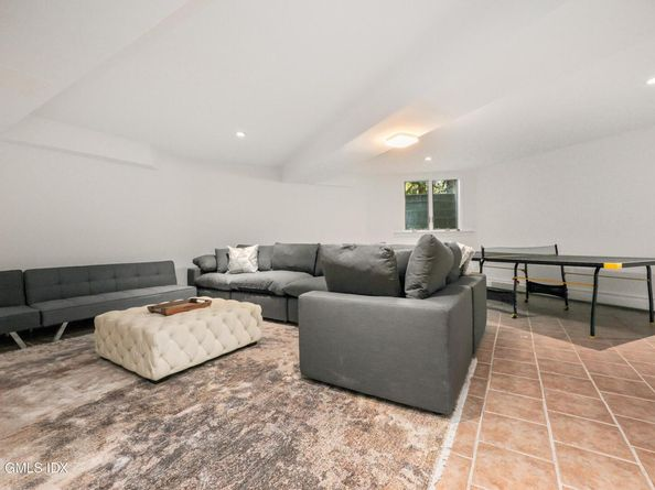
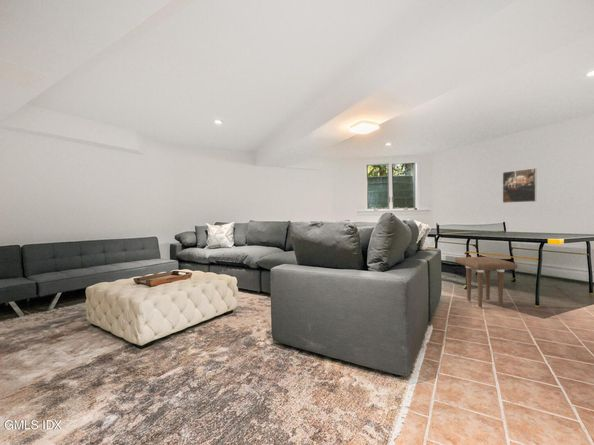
+ side table [454,256,519,309]
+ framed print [502,167,538,204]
